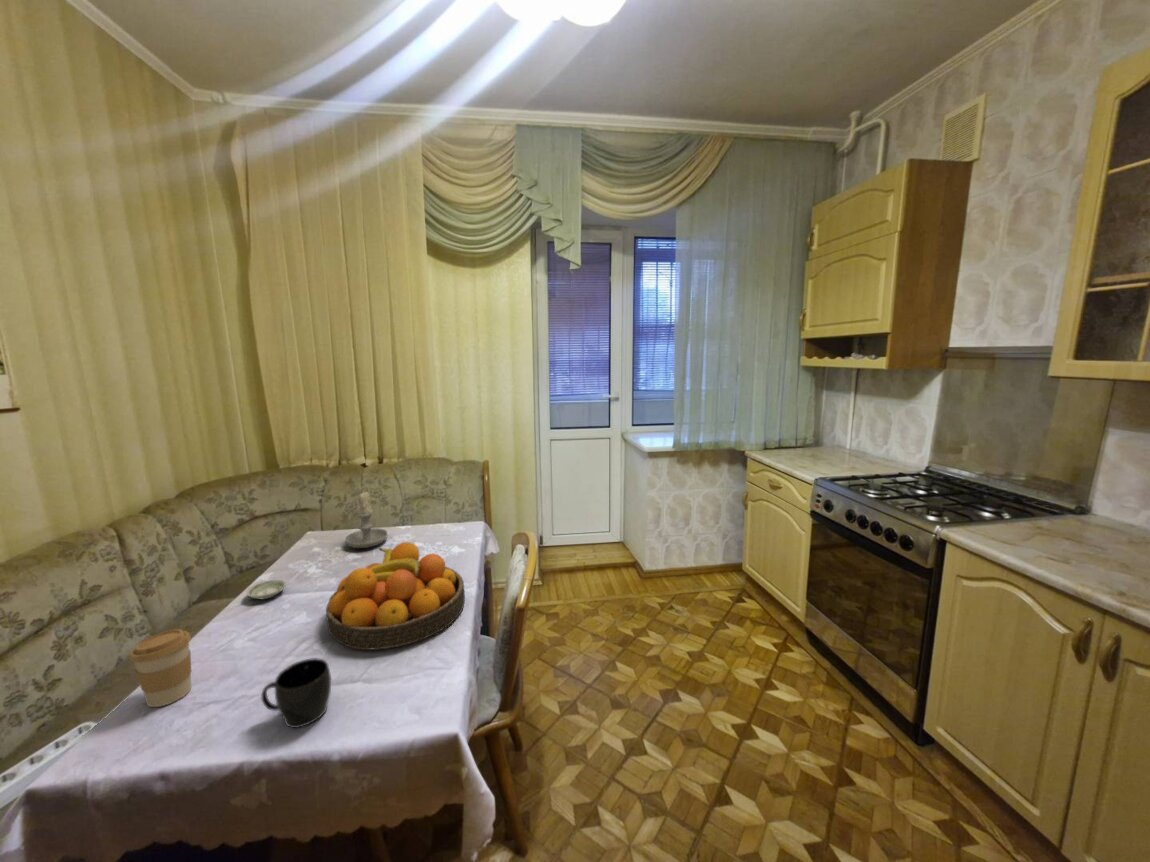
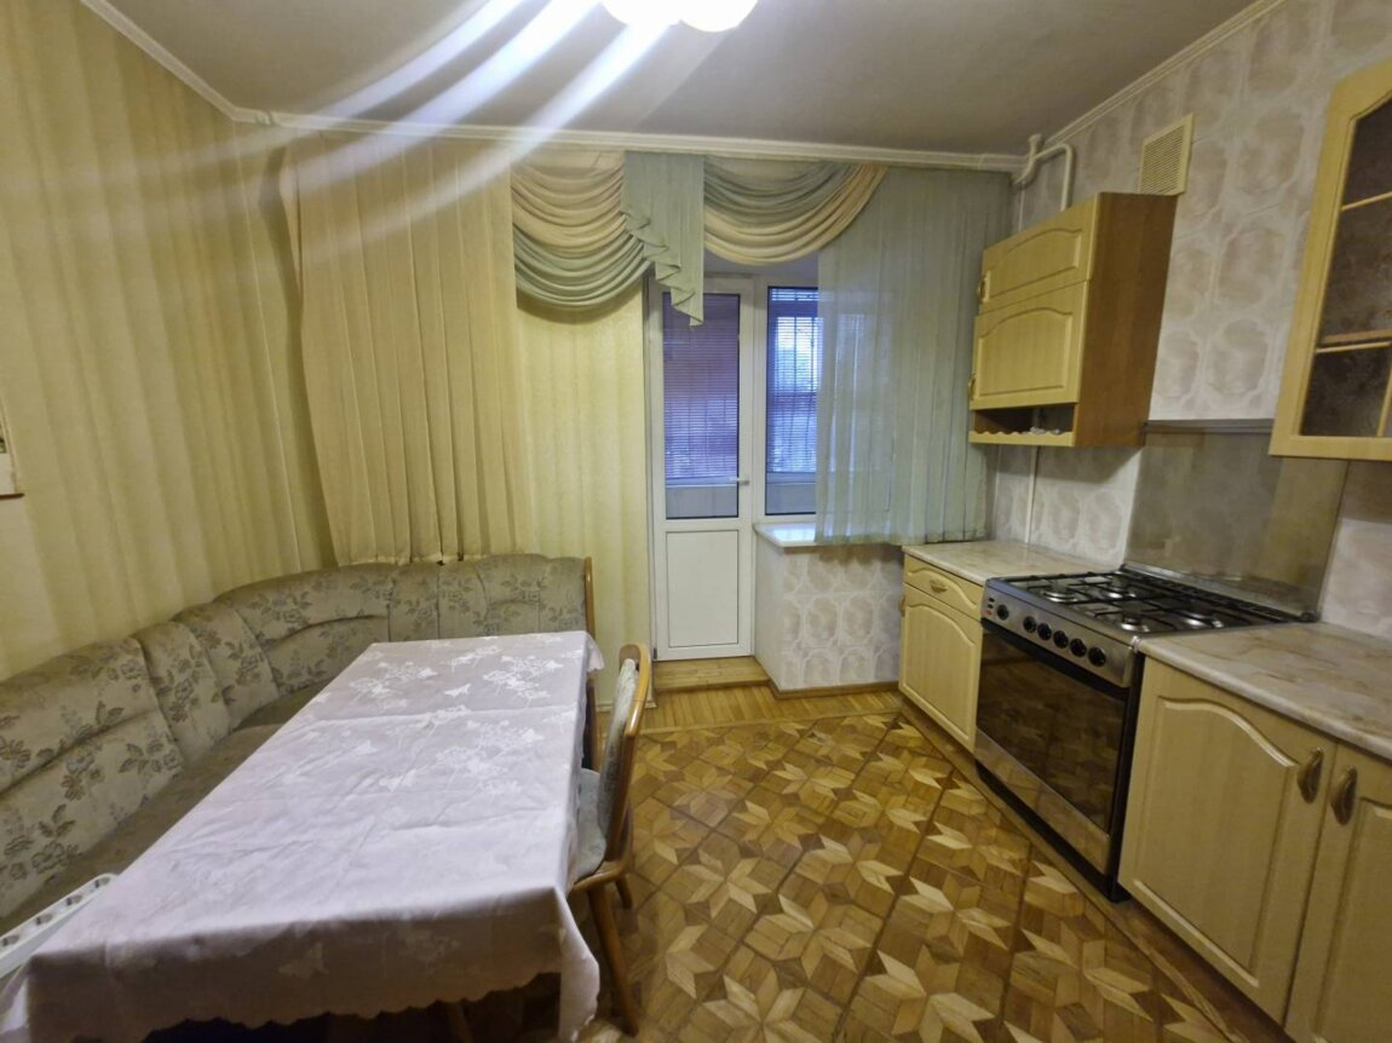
- candle [344,490,389,549]
- fruit bowl [325,541,466,651]
- saucer [245,579,287,600]
- mug [260,657,332,729]
- coffee cup [129,628,192,708]
